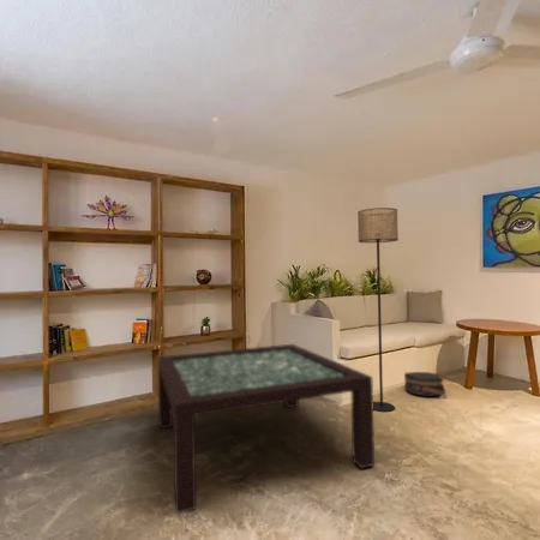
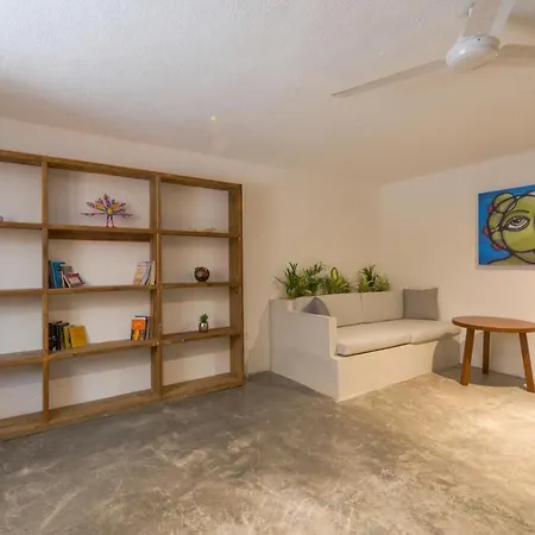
- coffee table [157,343,376,515]
- hat box [403,371,446,397]
- floor lamp [356,206,400,413]
